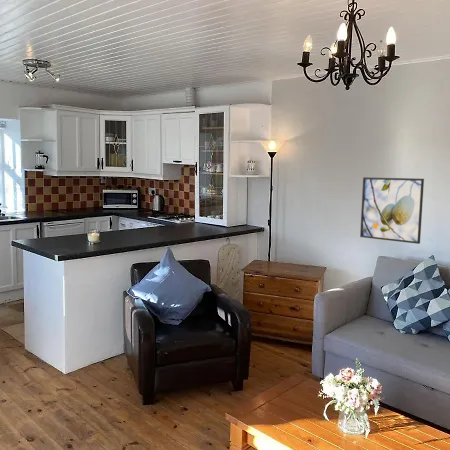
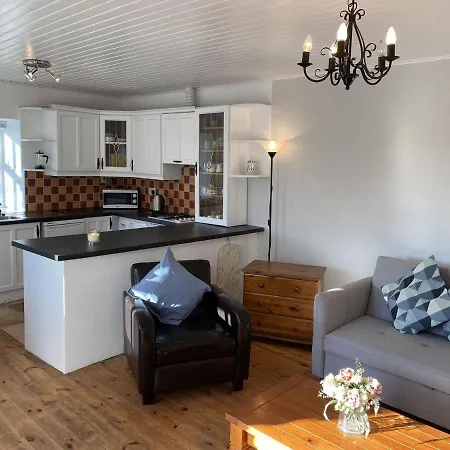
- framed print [359,176,425,245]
